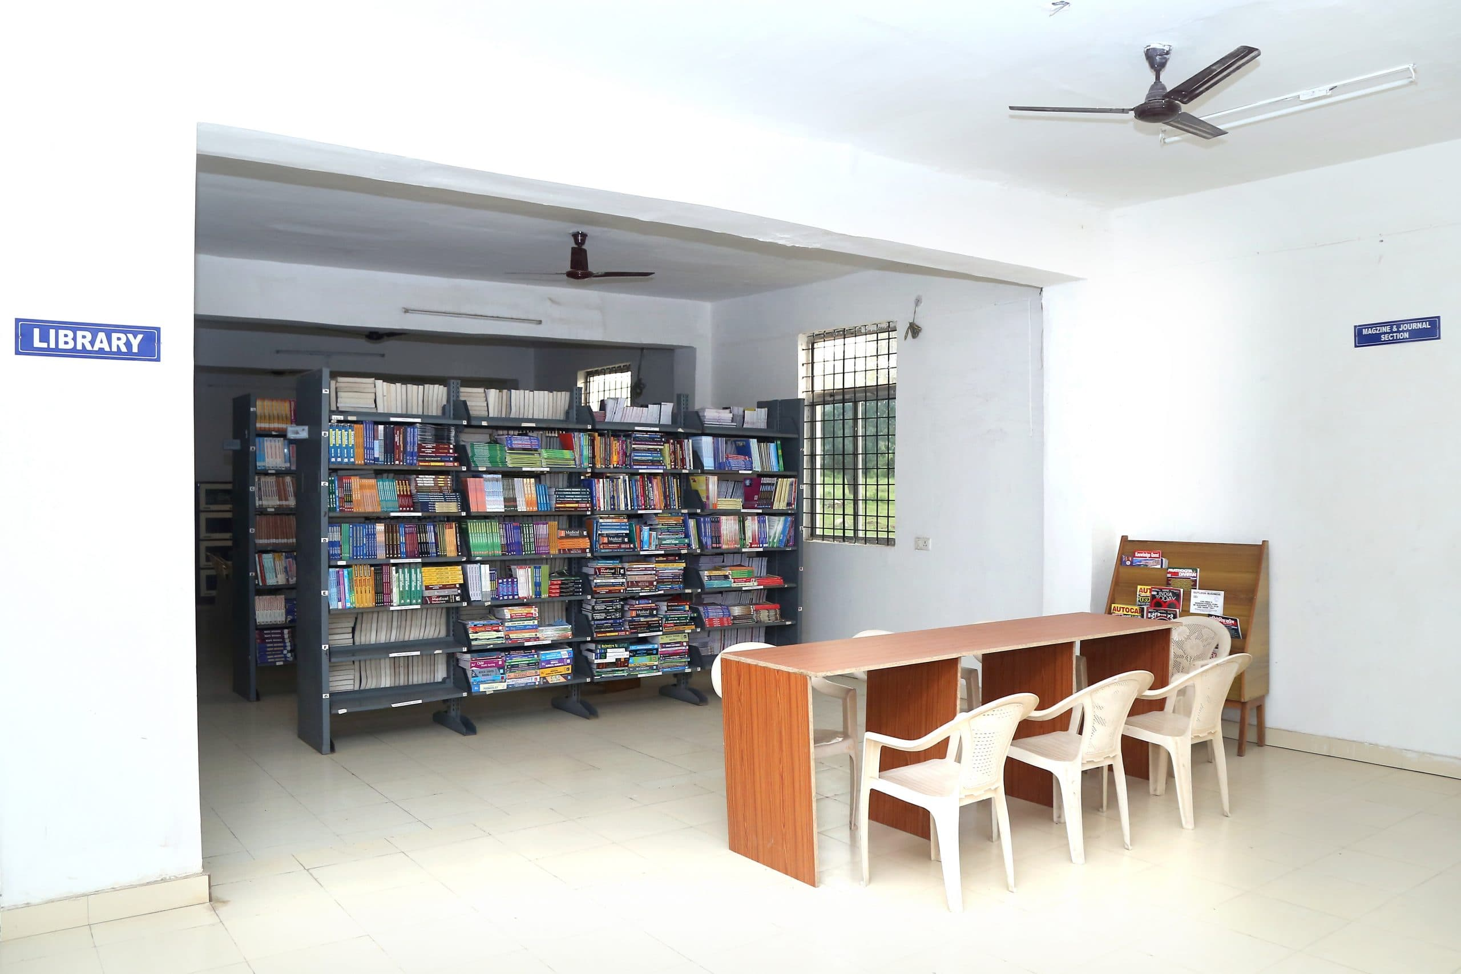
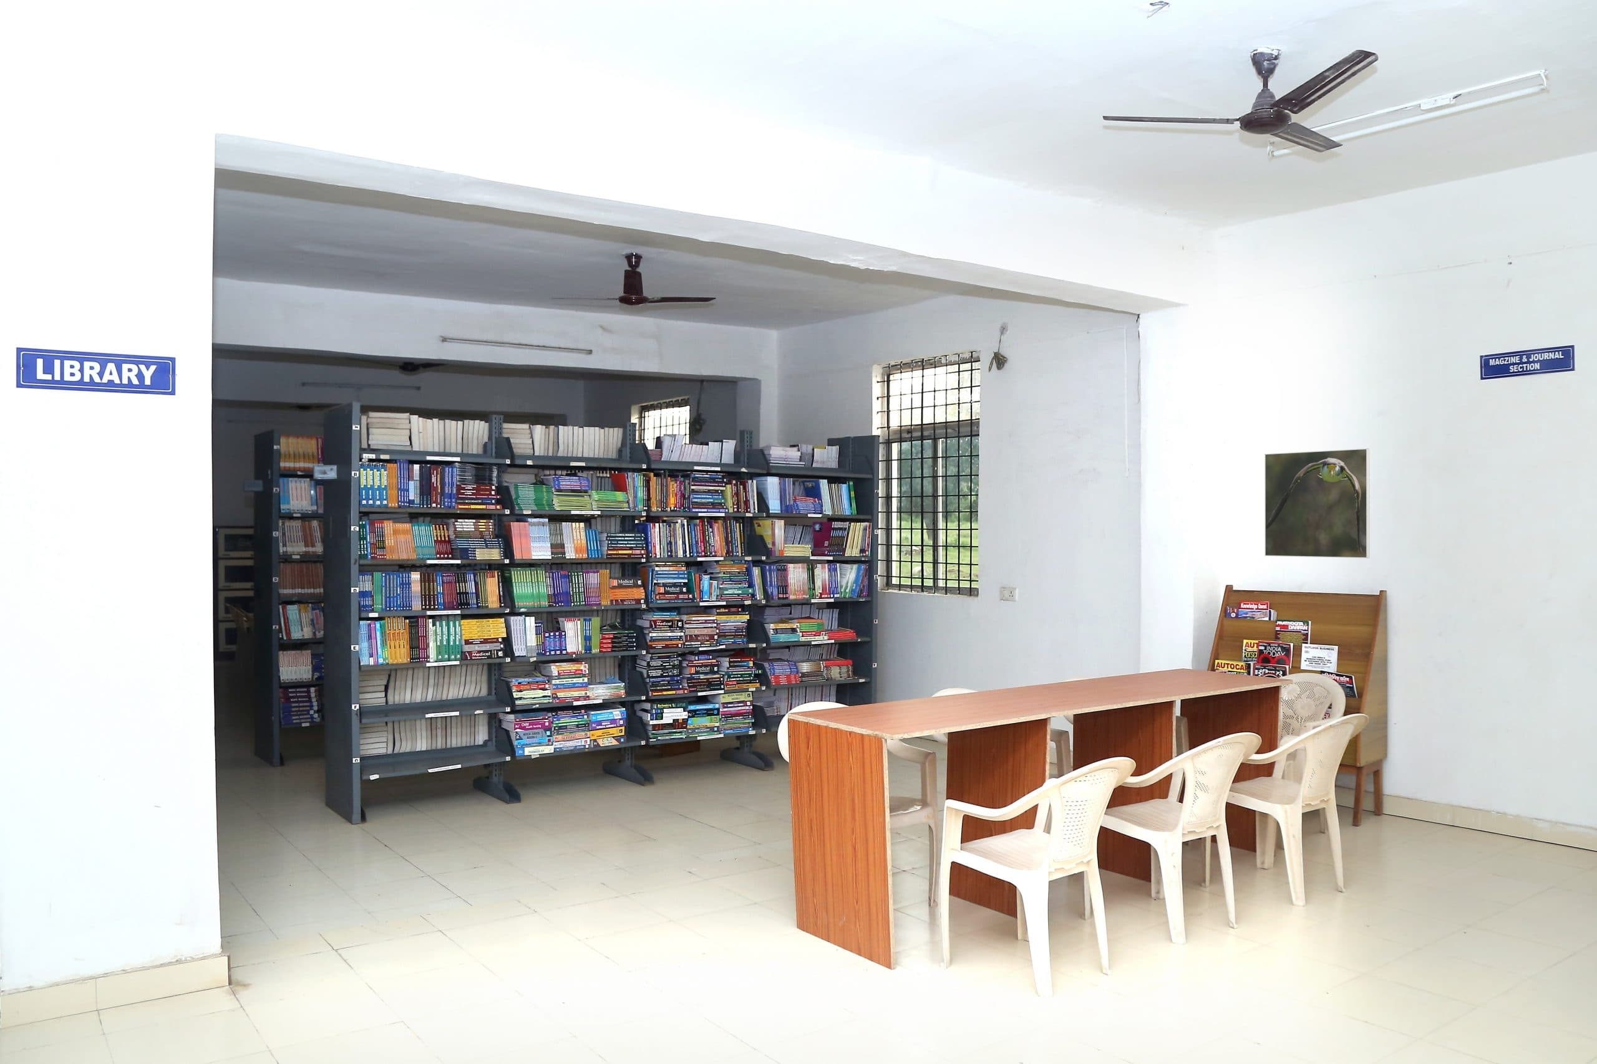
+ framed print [1264,448,1370,559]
